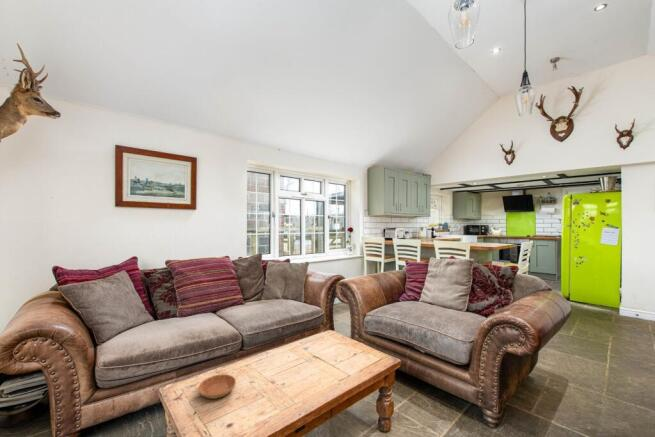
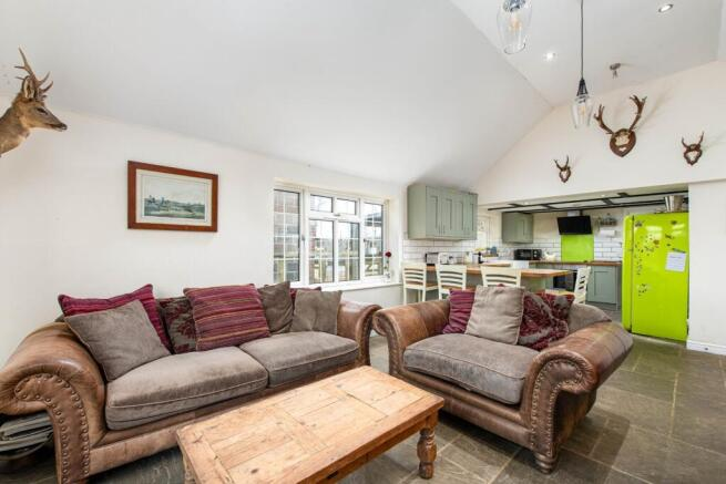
- saucer [197,373,237,400]
